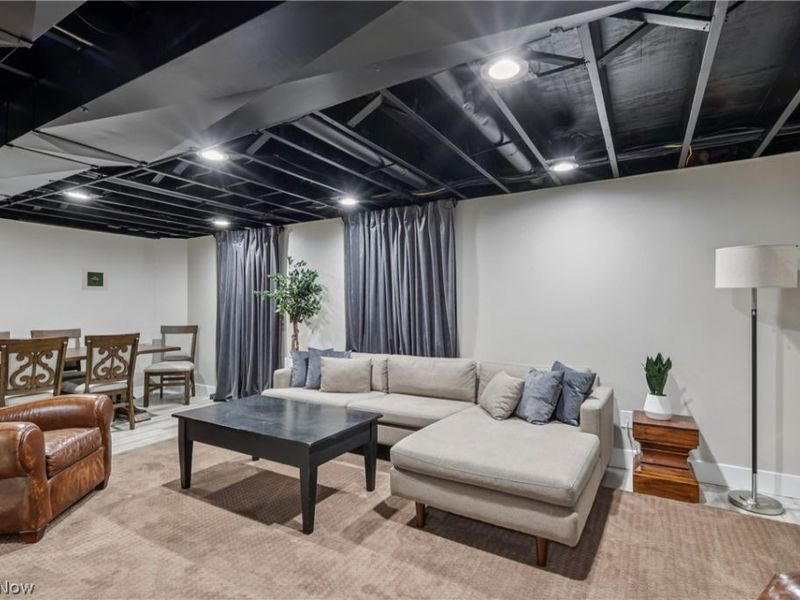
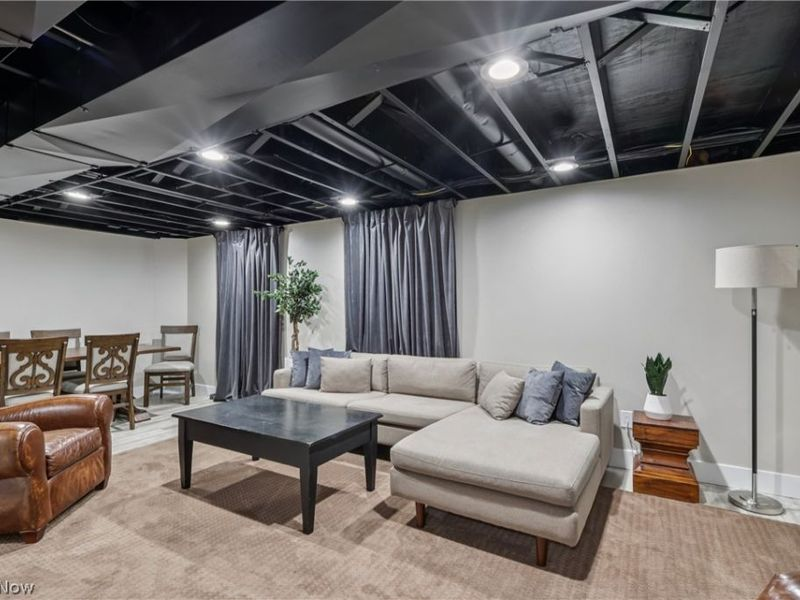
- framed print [81,266,109,292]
